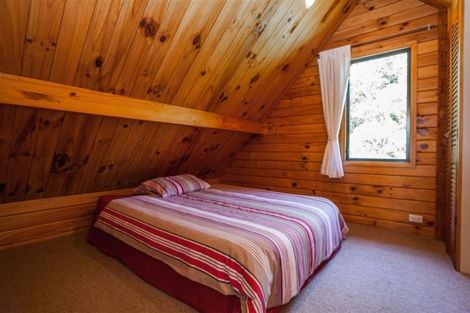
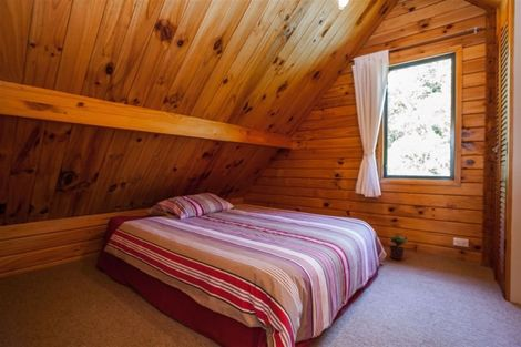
+ potted plant [387,233,408,261]
